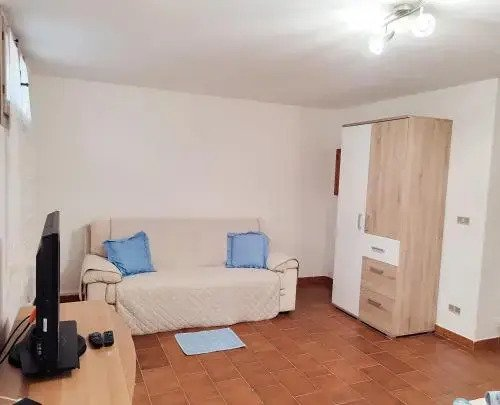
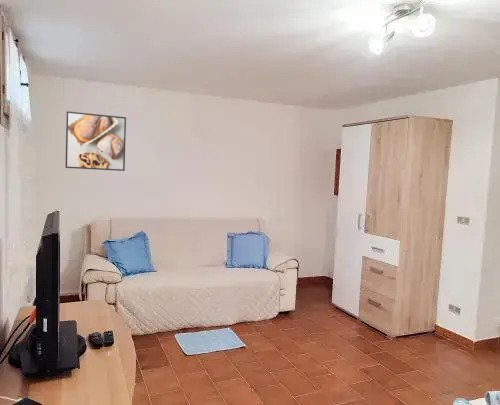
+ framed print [65,110,127,172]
